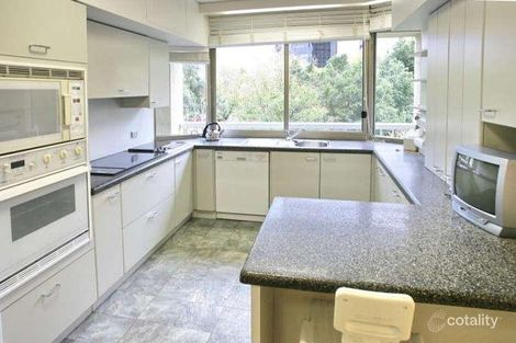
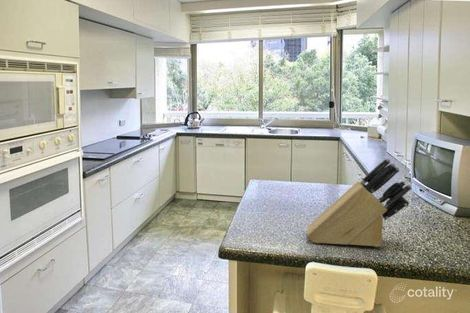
+ knife block [306,157,413,248]
